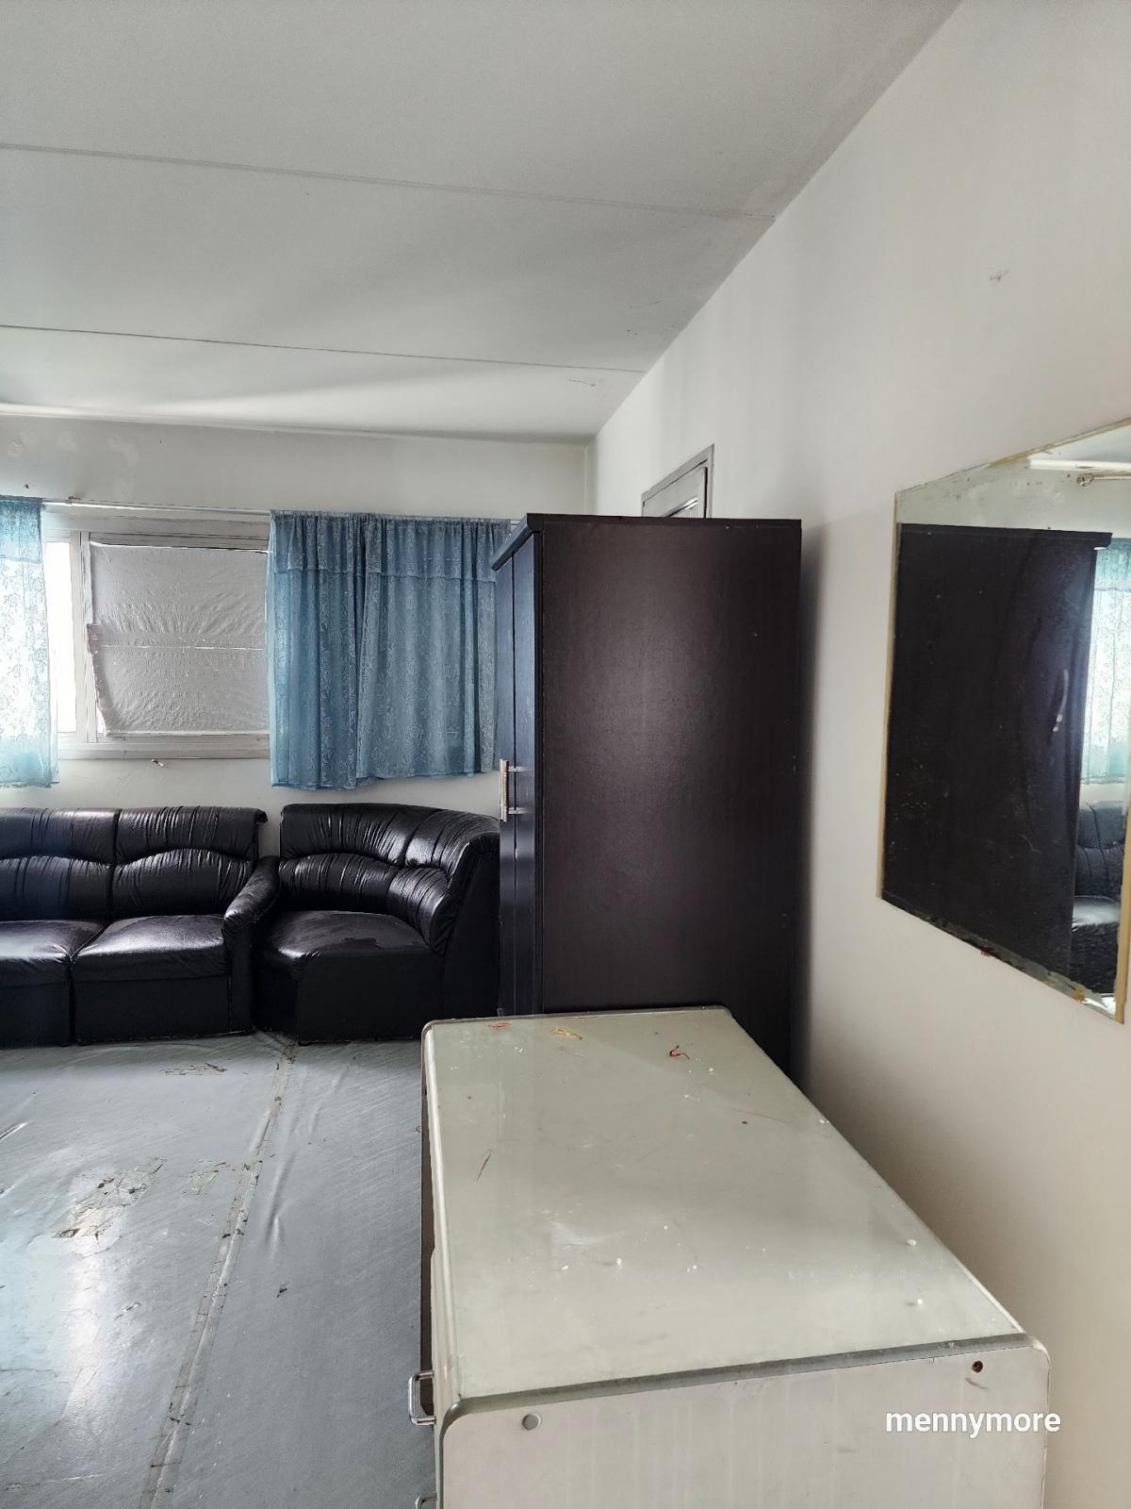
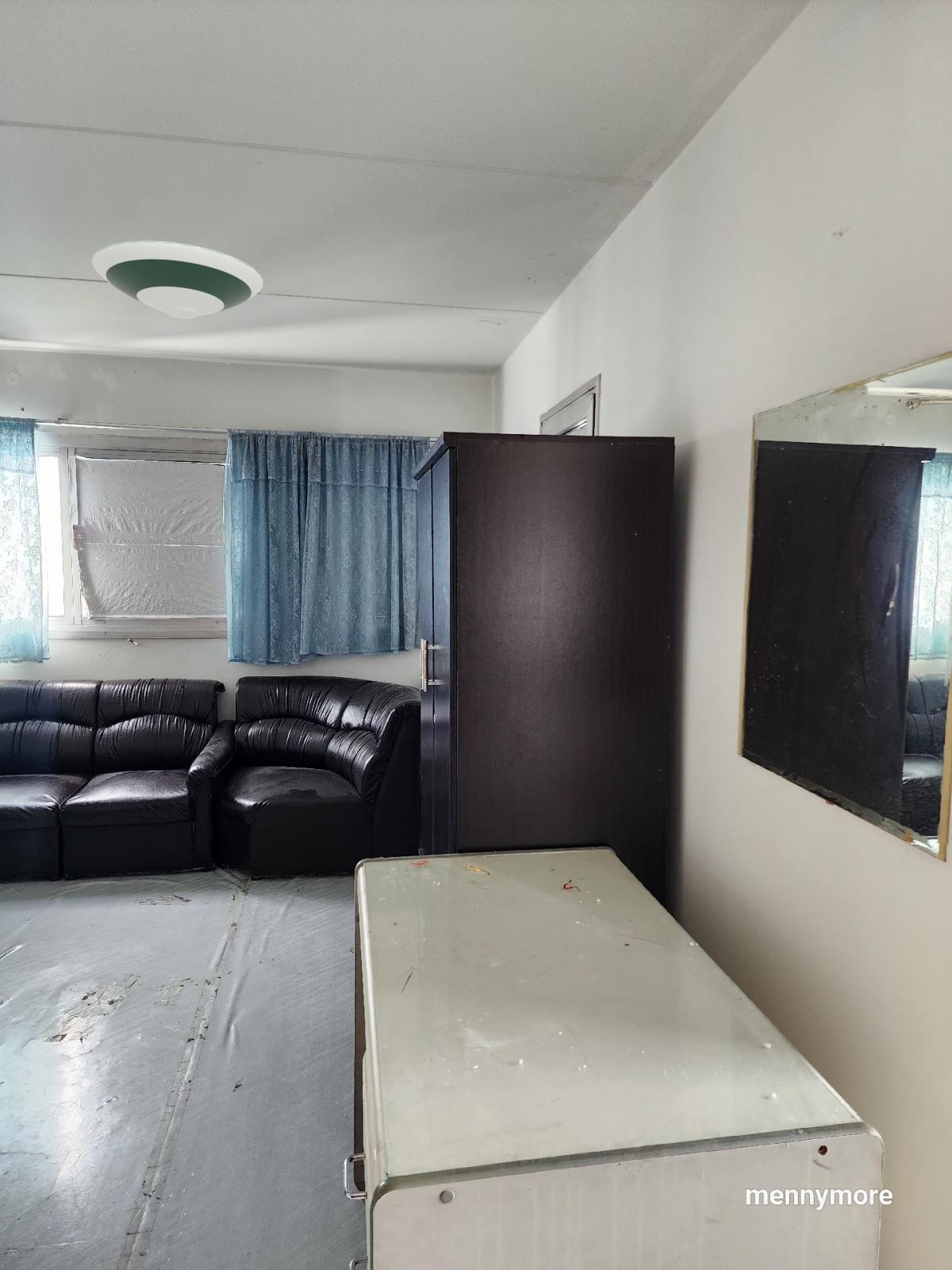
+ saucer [91,240,264,320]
